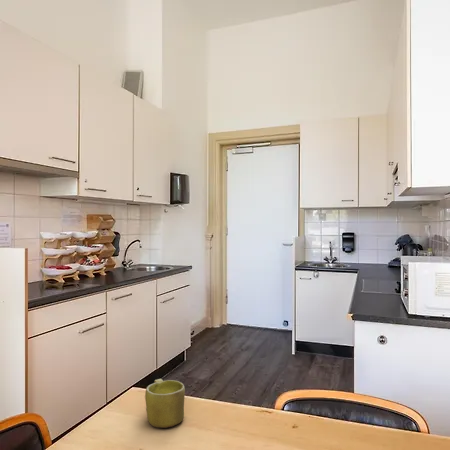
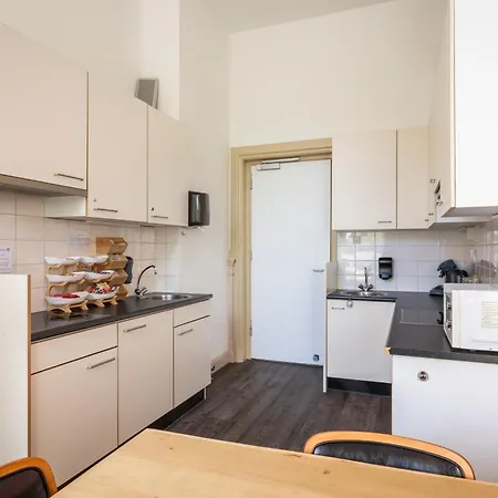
- mug [144,378,186,429]
